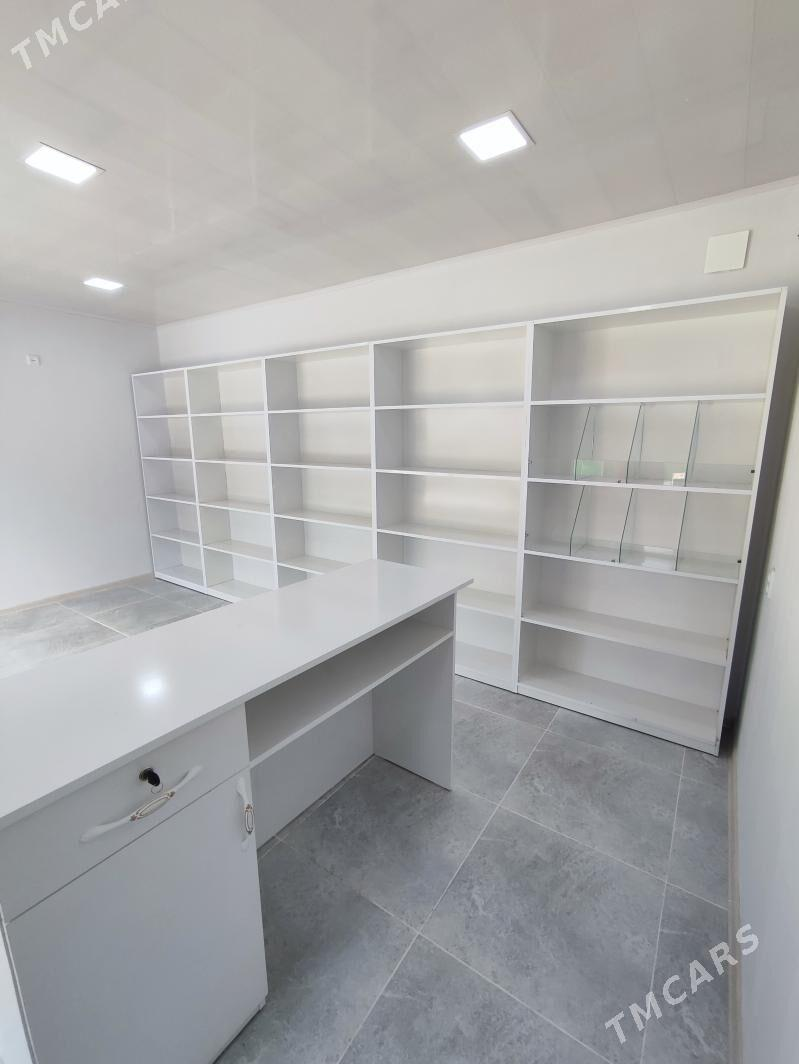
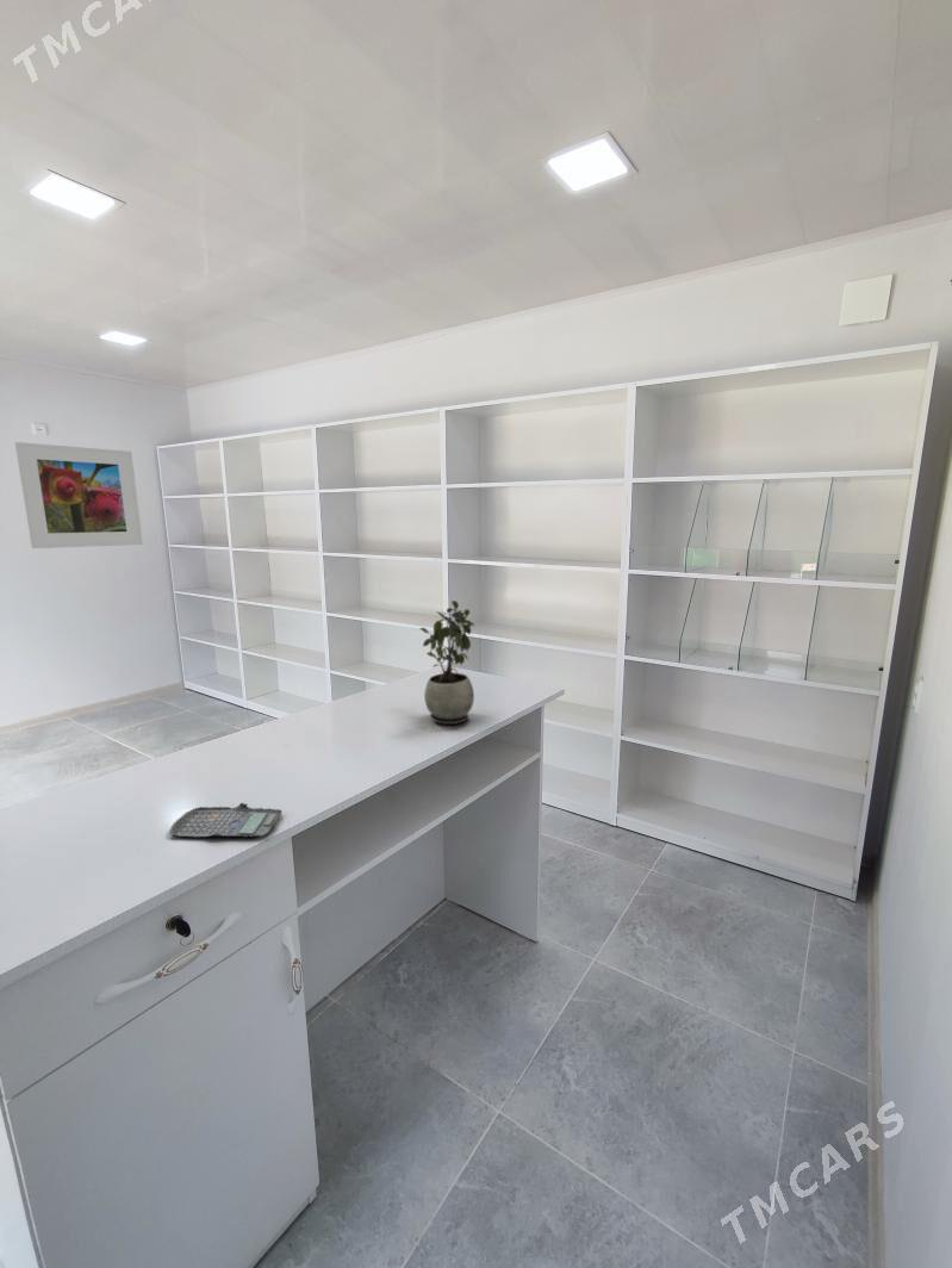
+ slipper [169,802,284,838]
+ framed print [14,441,144,549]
+ potted plant [418,599,475,726]
